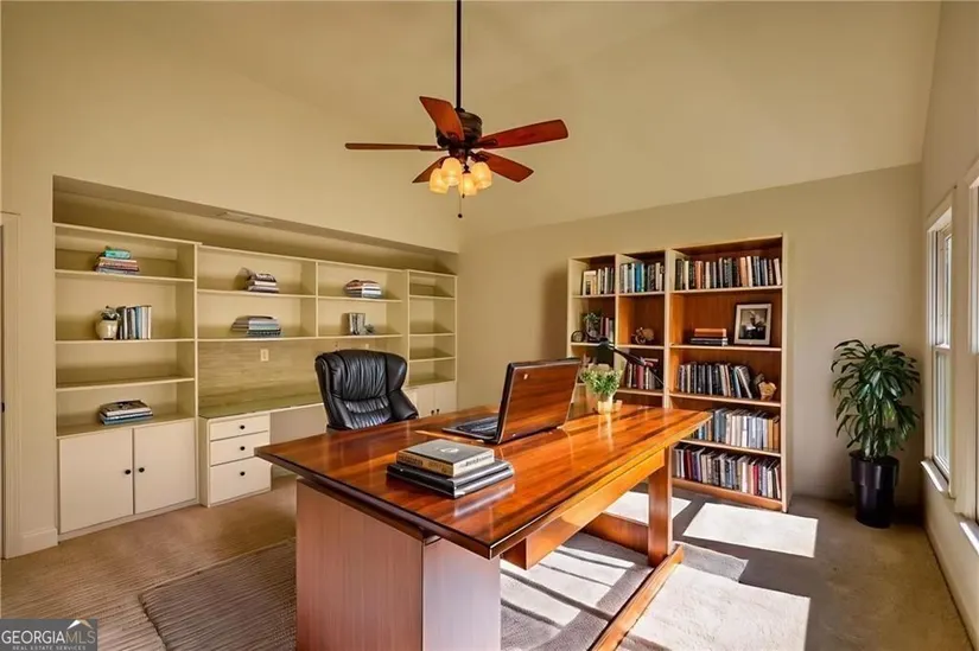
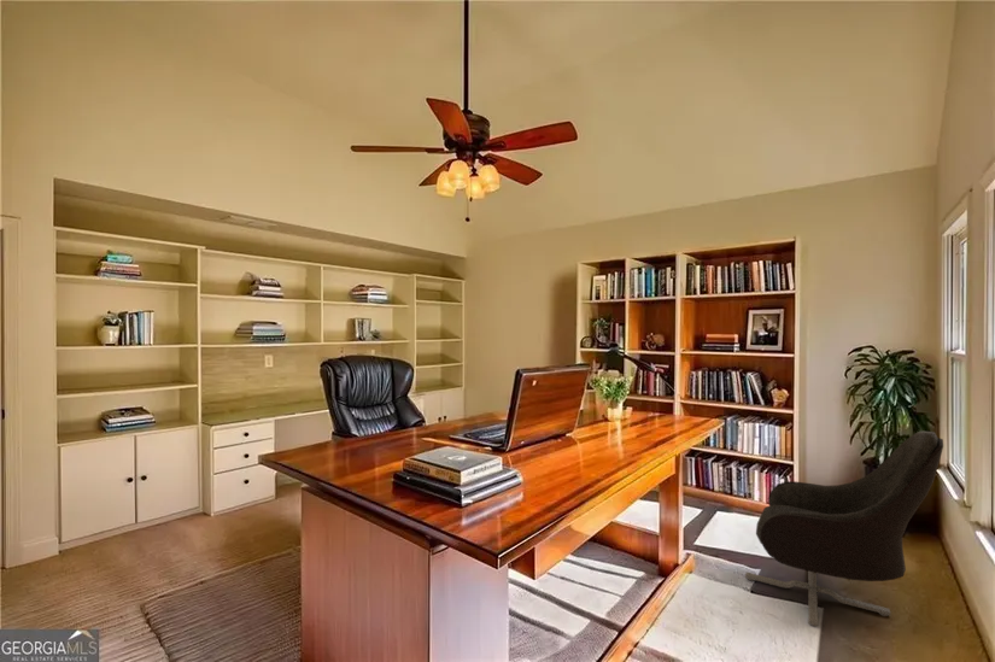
+ armchair [744,430,944,627]
